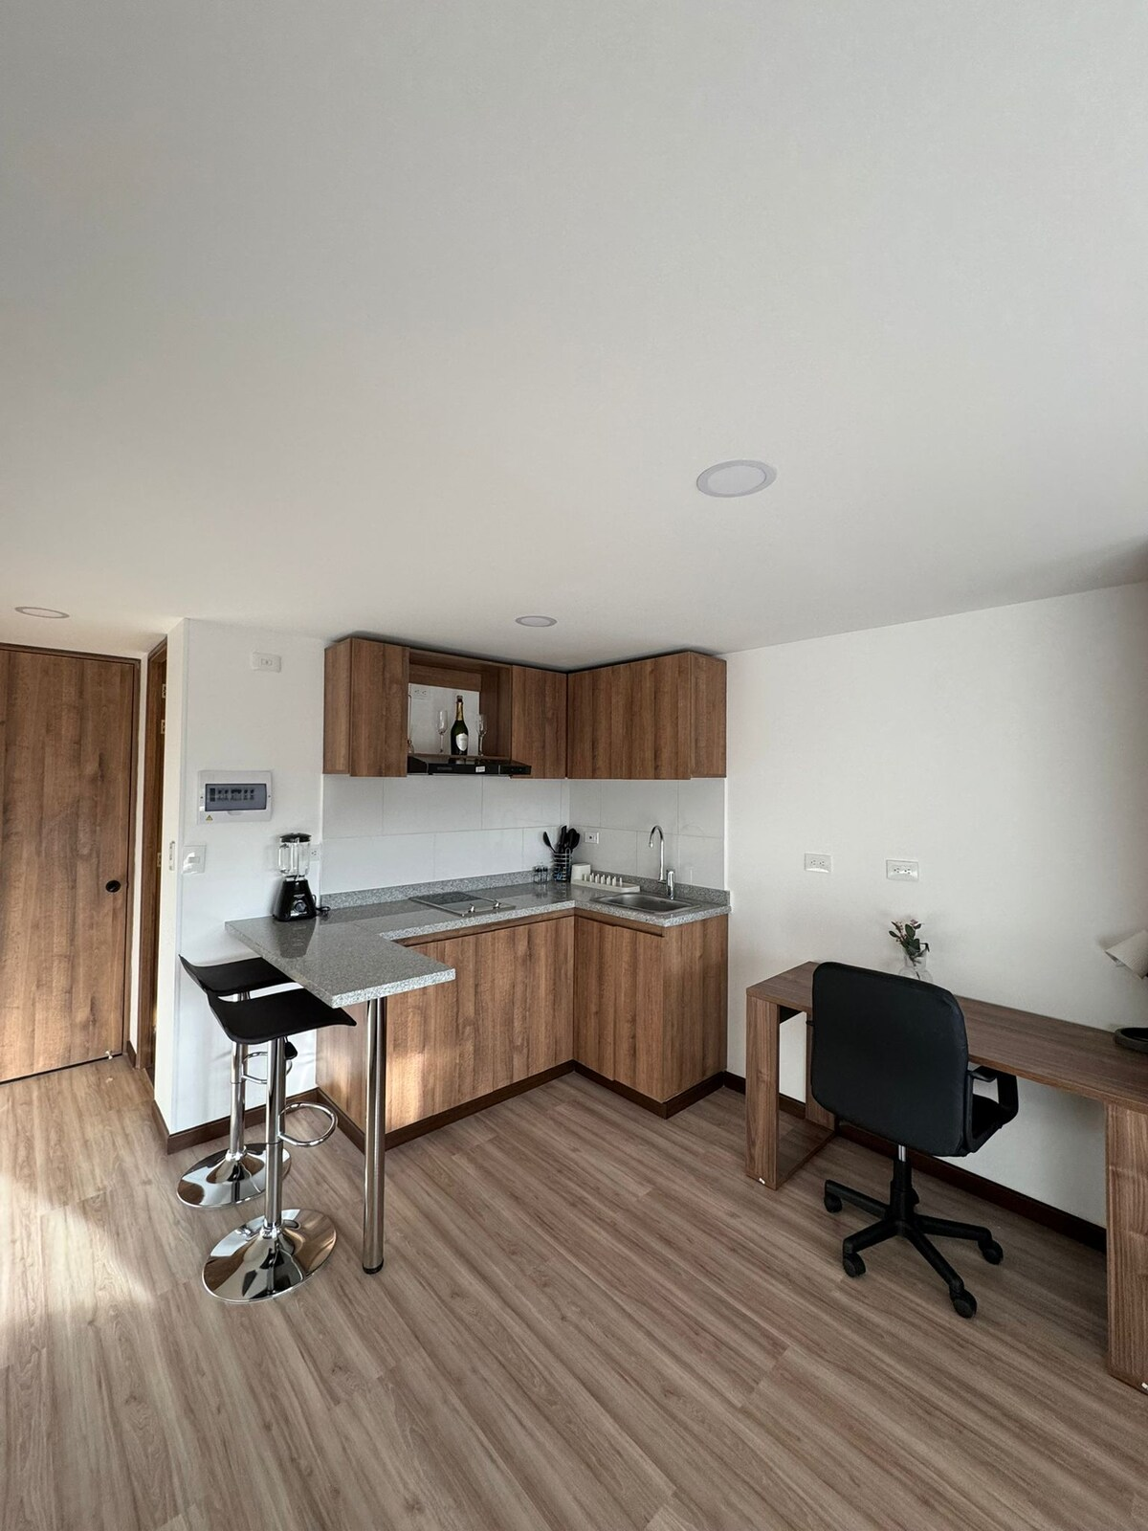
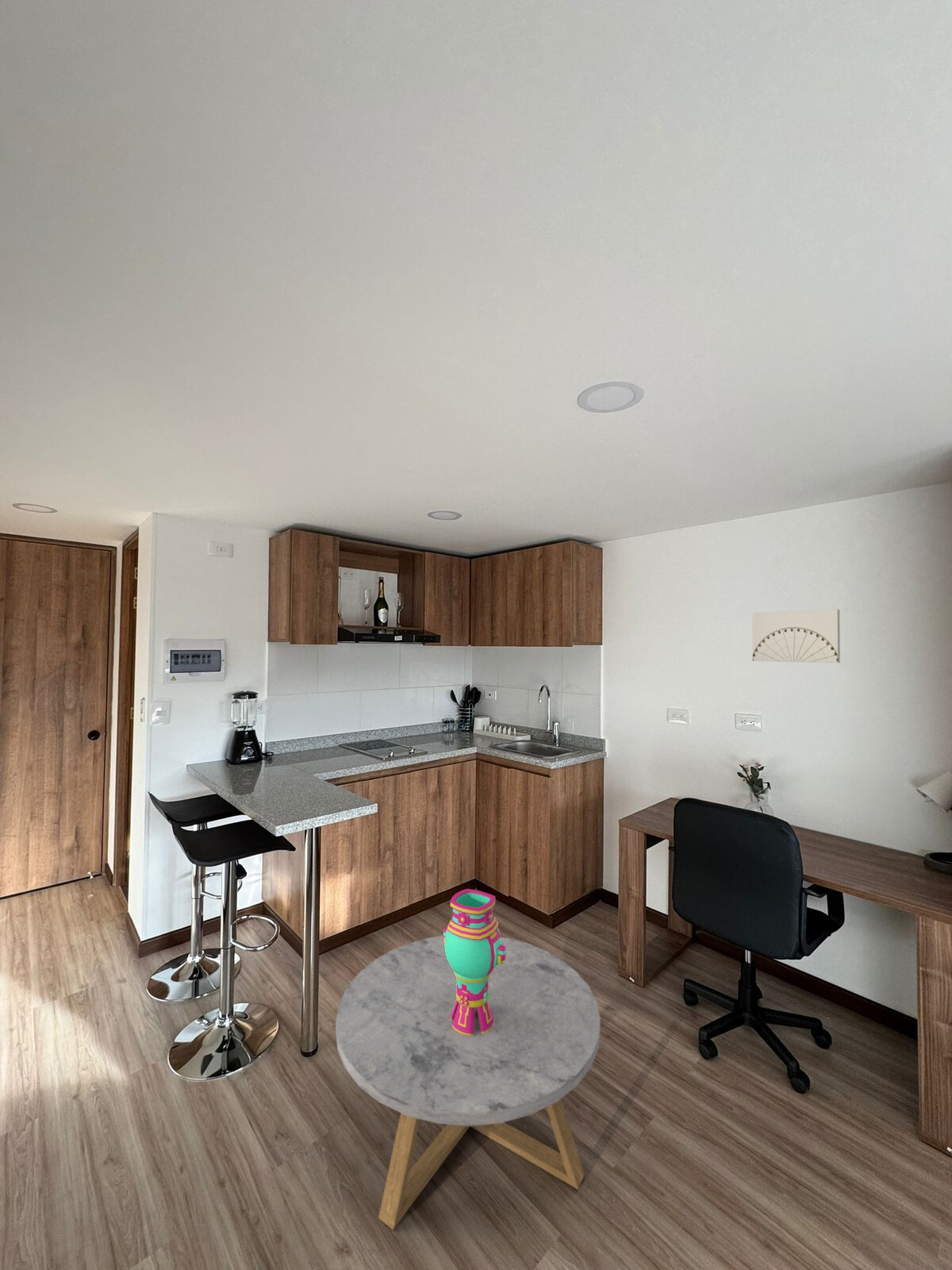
+ wall art [751,609,841,664]
+ coffee table [335,935,601,1230]
+ decorative vase [443,888,505,1036]
